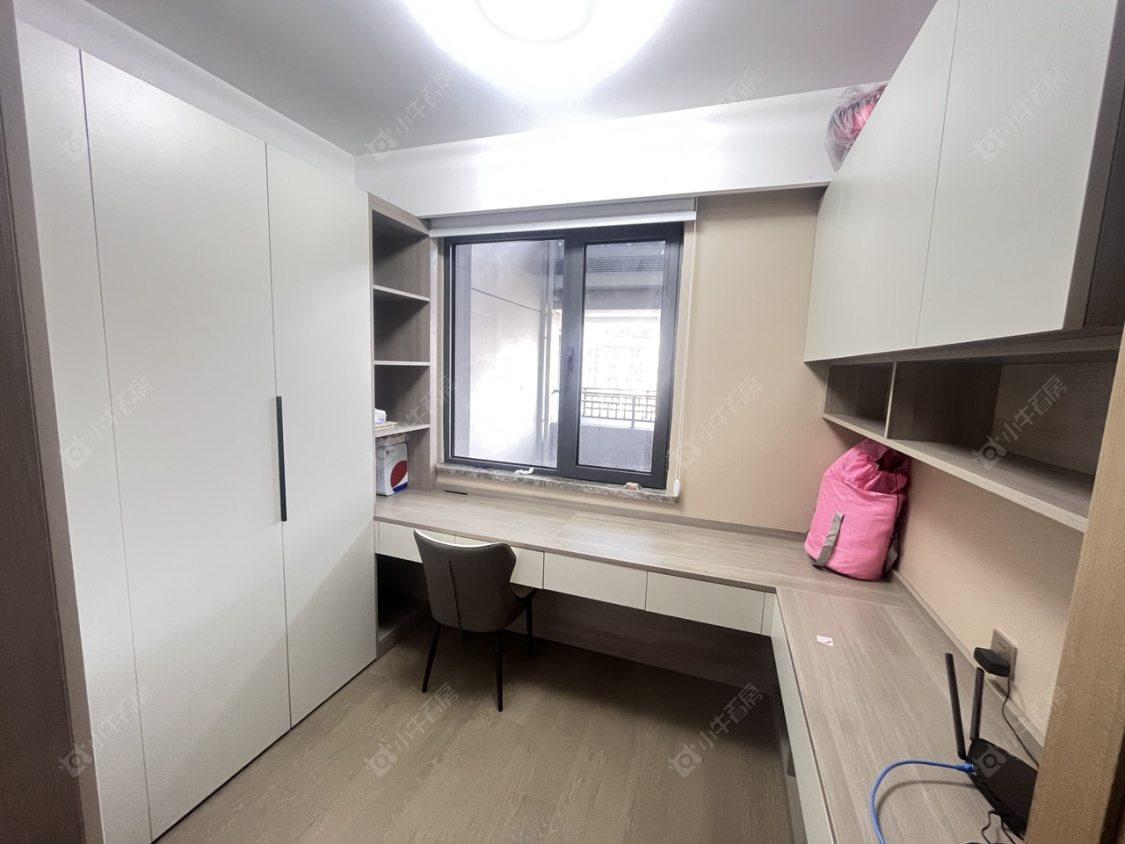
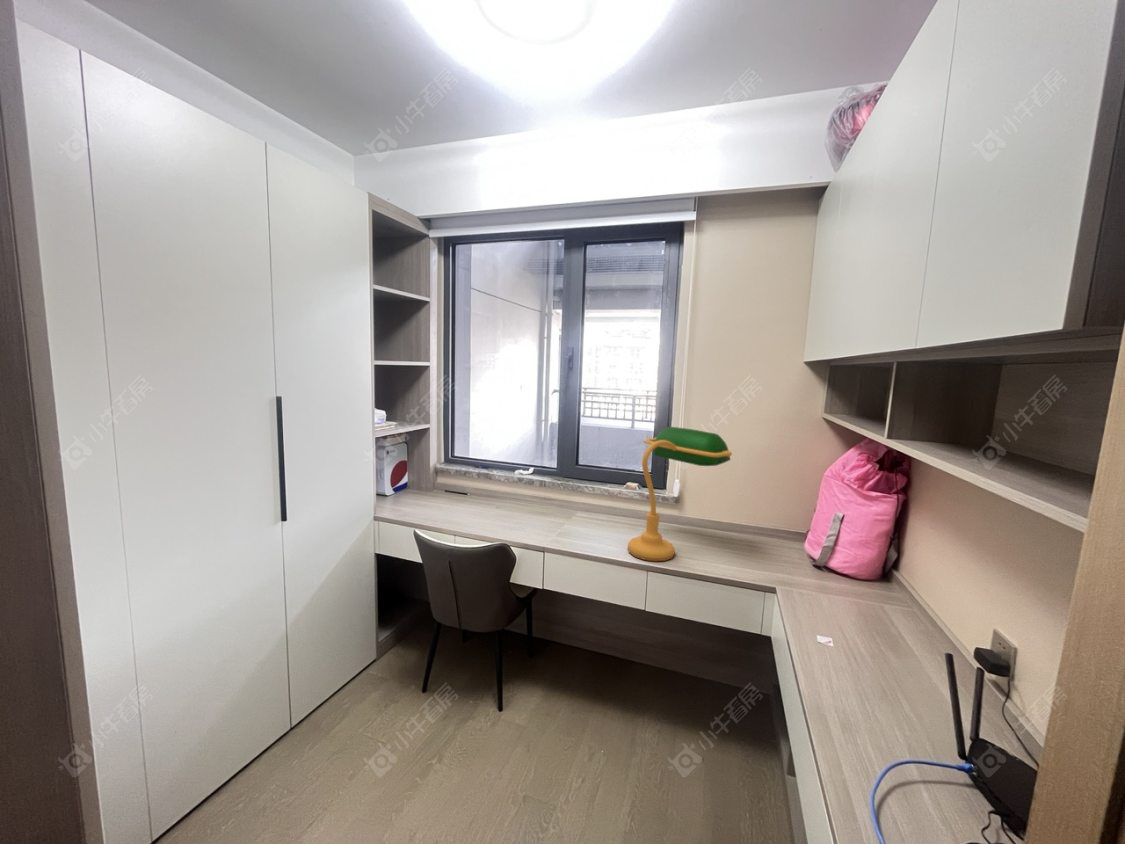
+ desk lamp [627,426,733,562]
